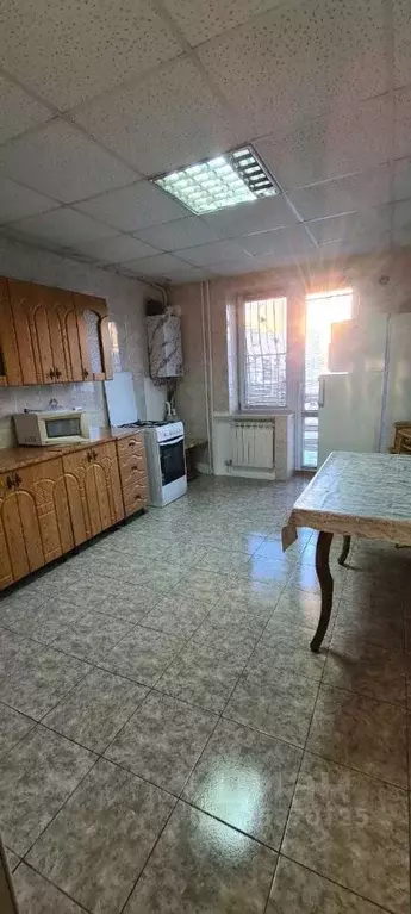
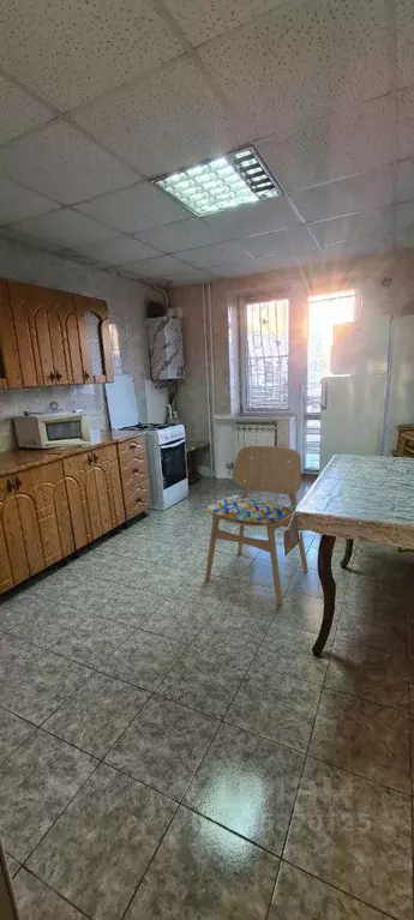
+ dining chair [203,445,310,606]
